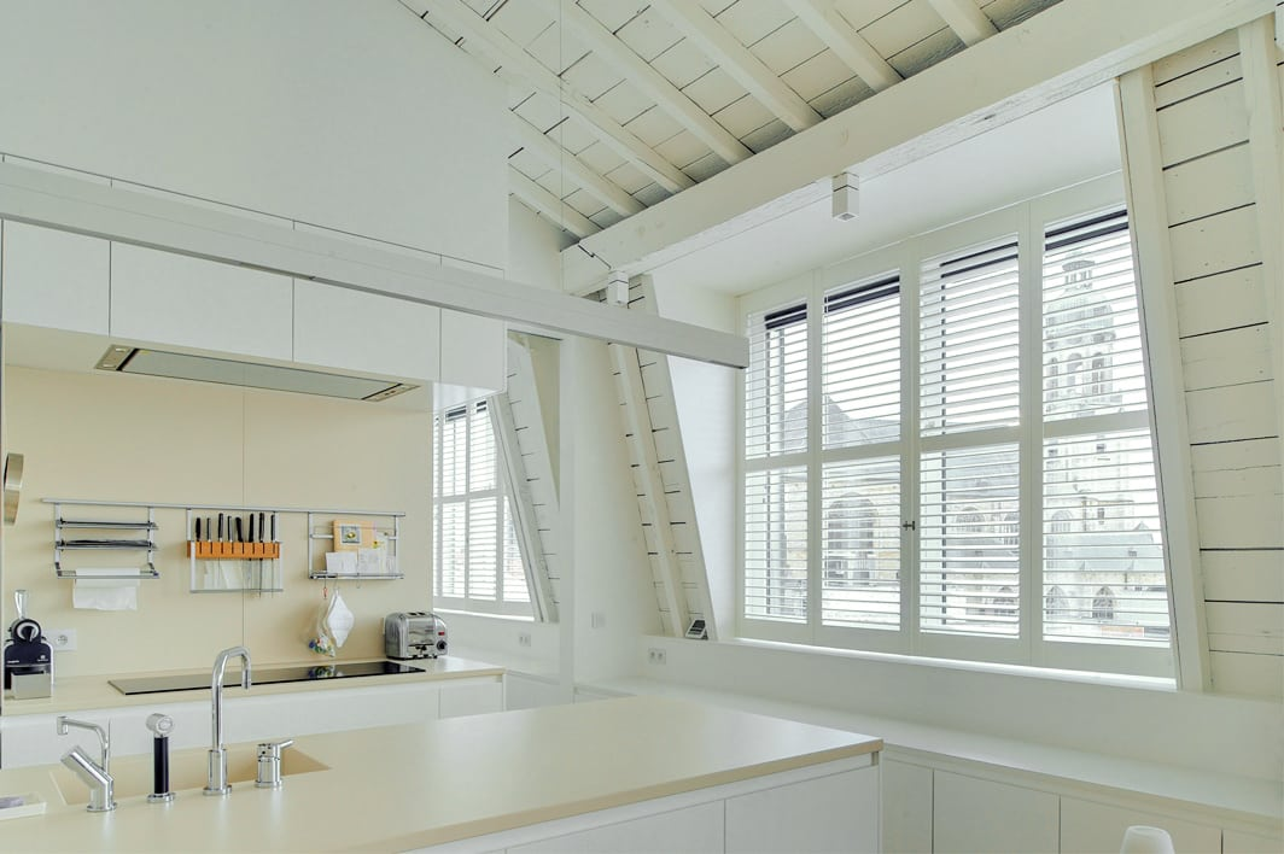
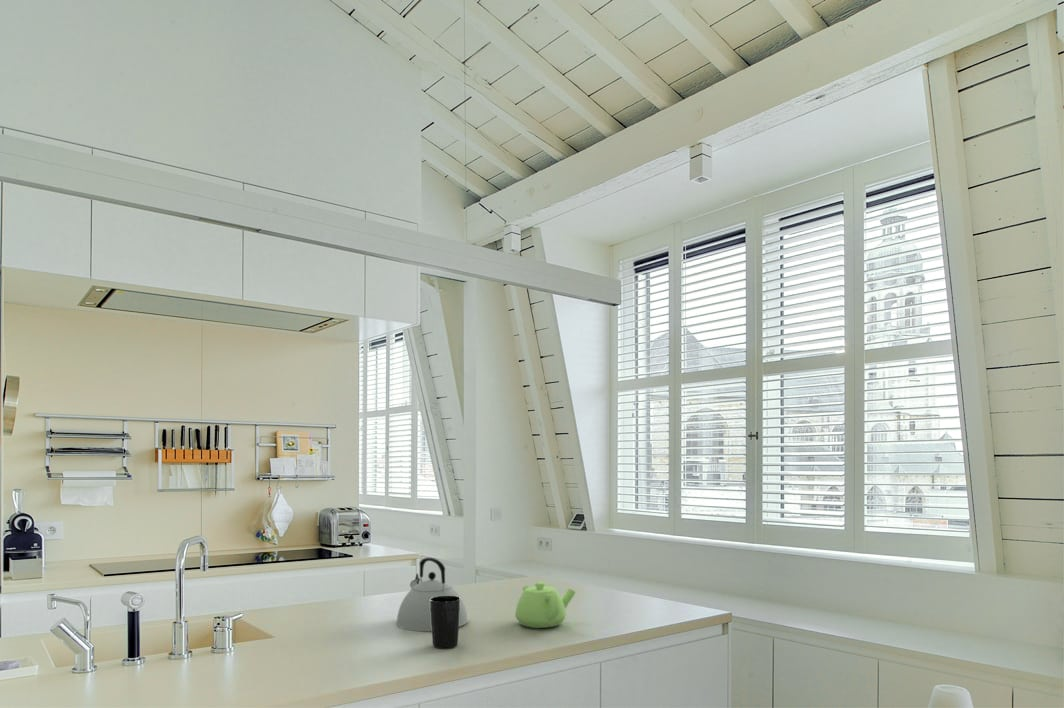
+ kettle [395,557,469,632]
+ teapot [514,581,577,629]
+ cup [430,595,460,650]
